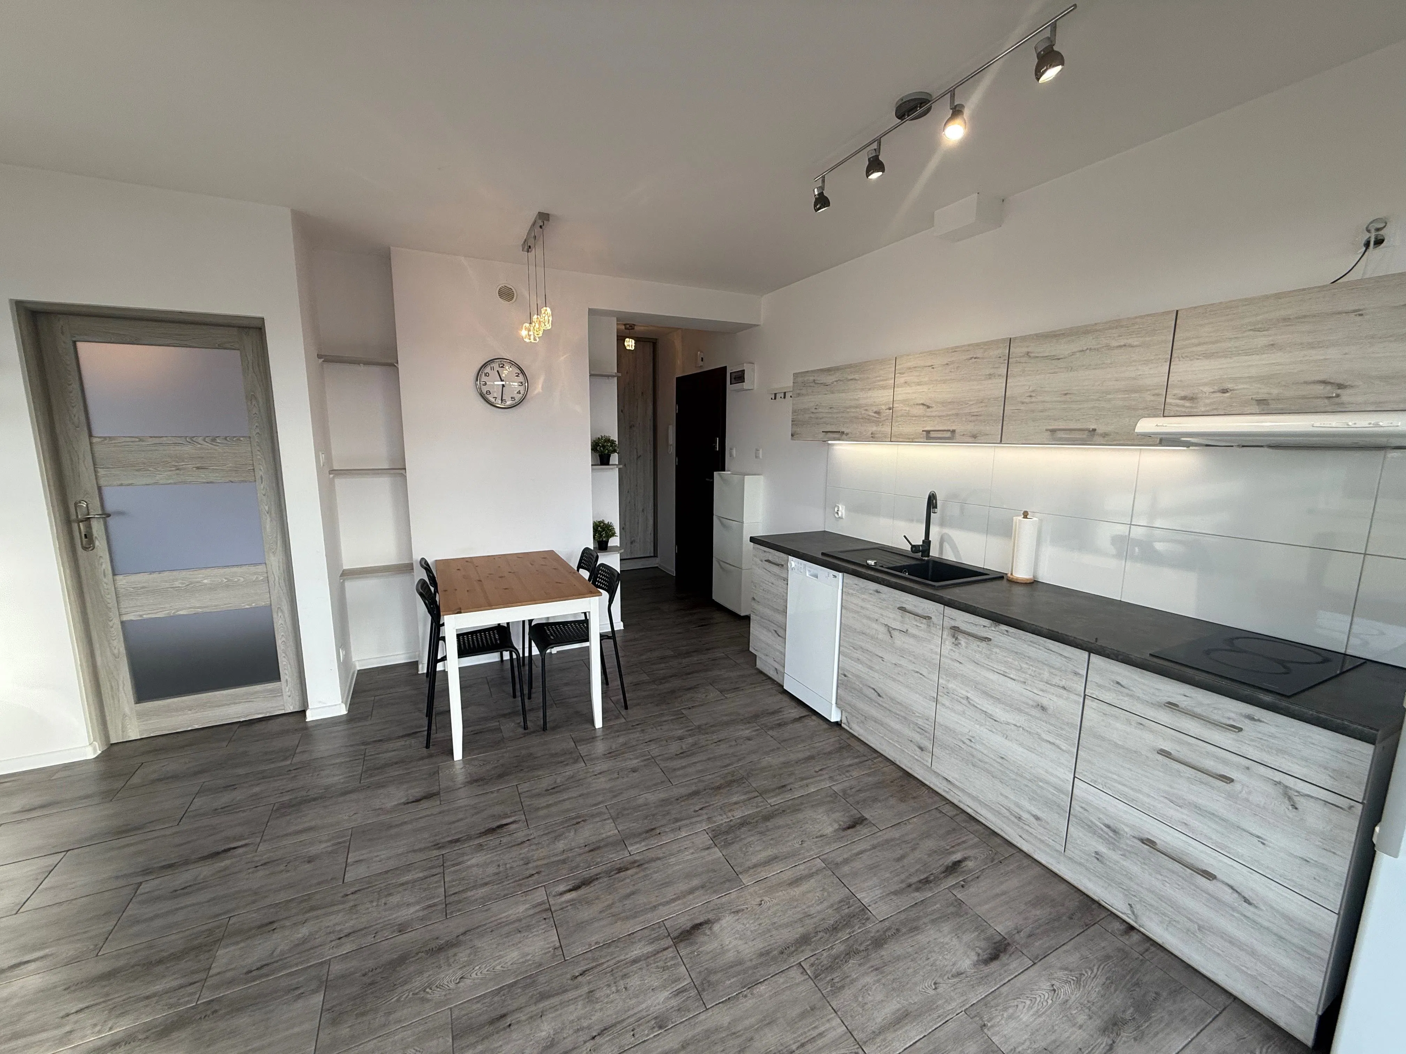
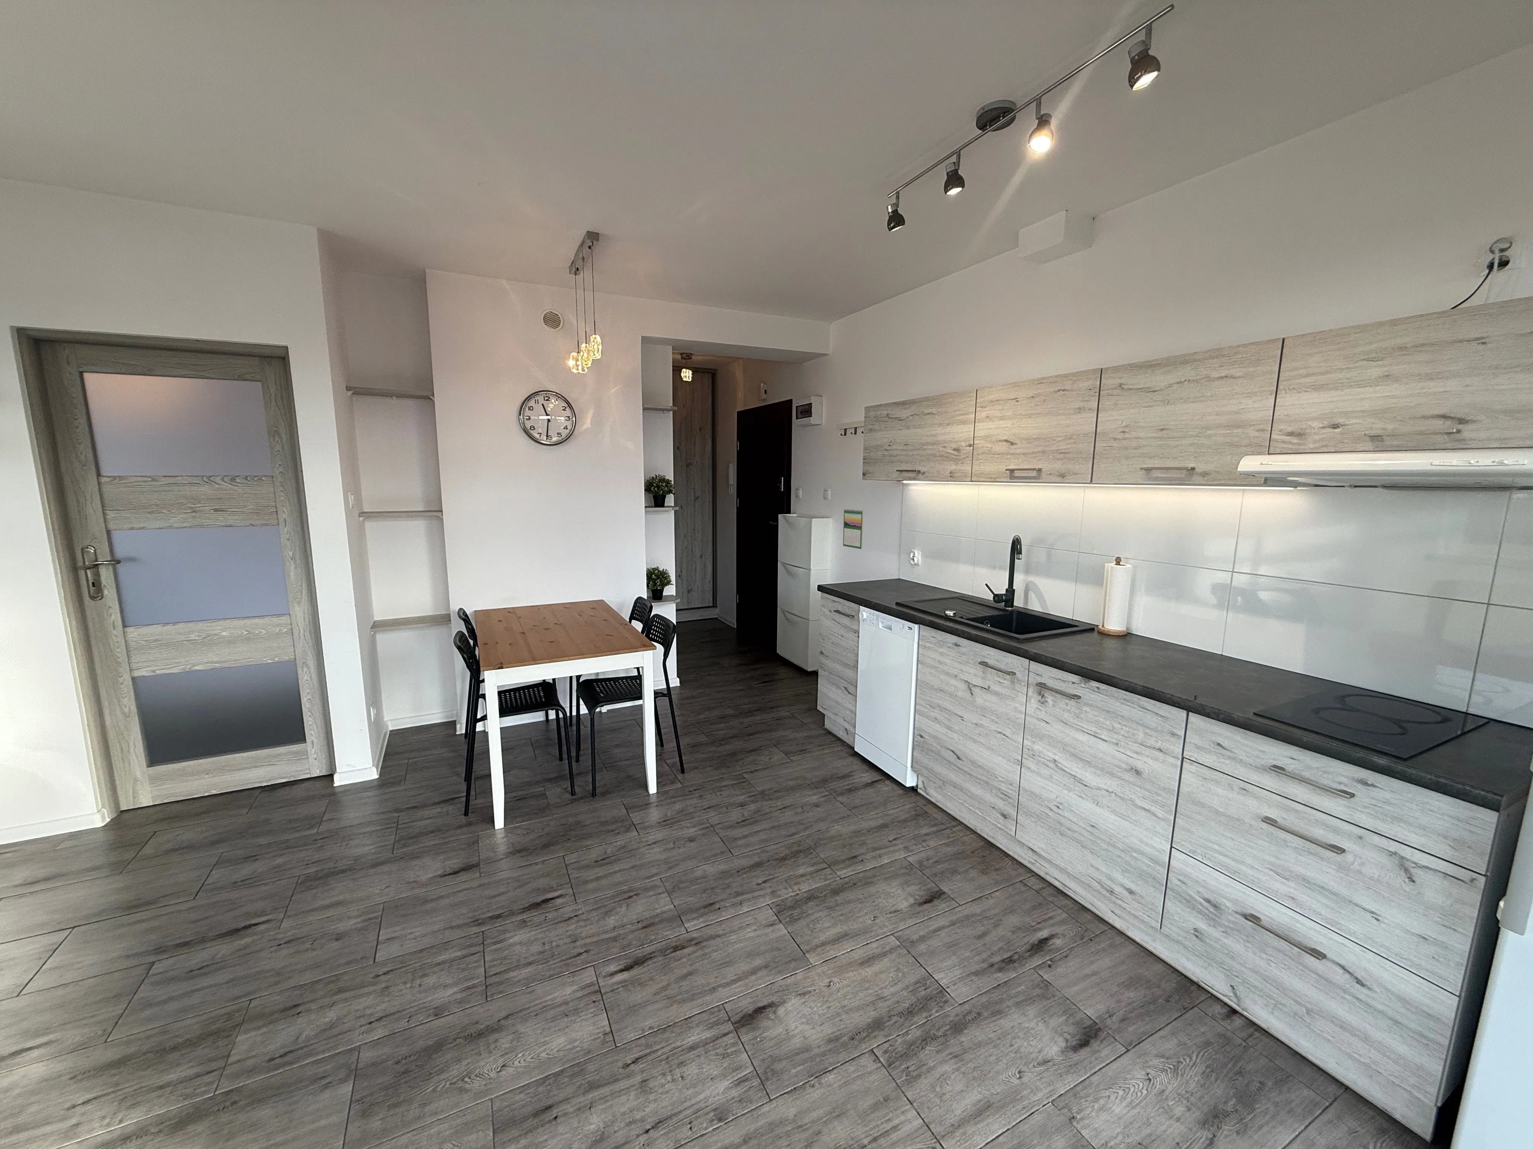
+ calendar [843,508,863,549]
